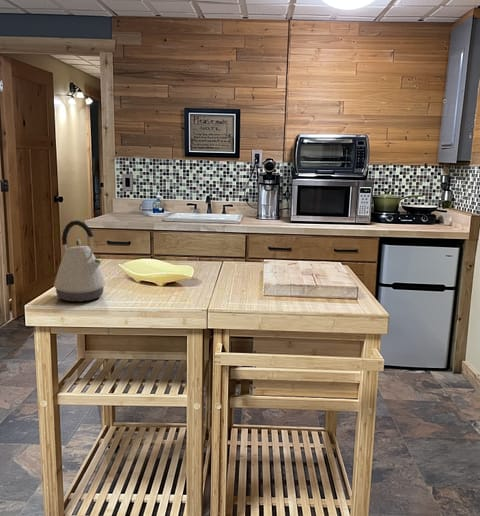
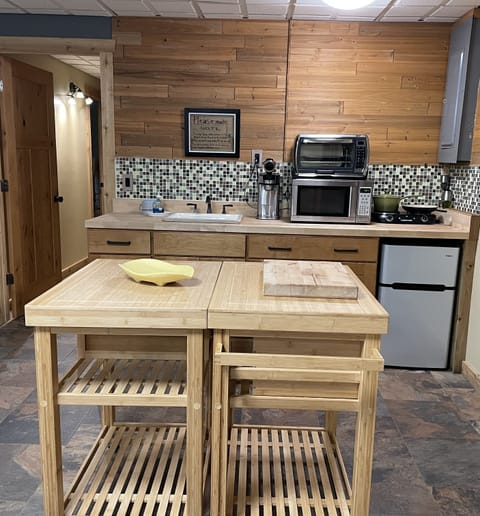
- kettle [53,219,106,303]
